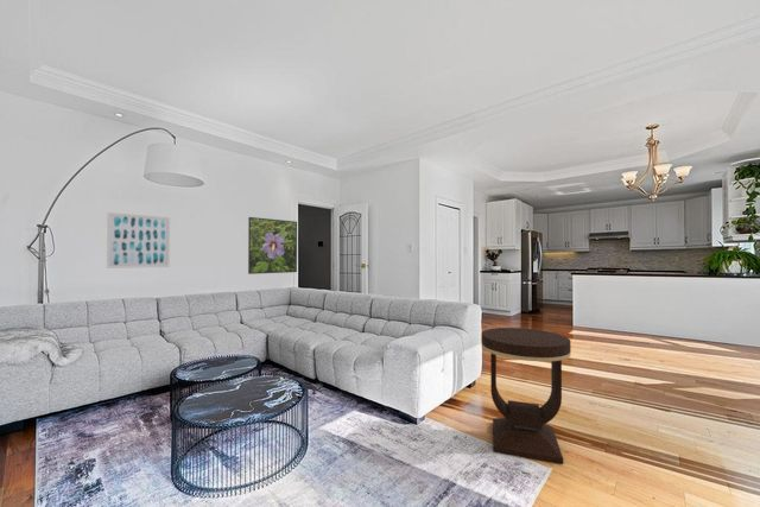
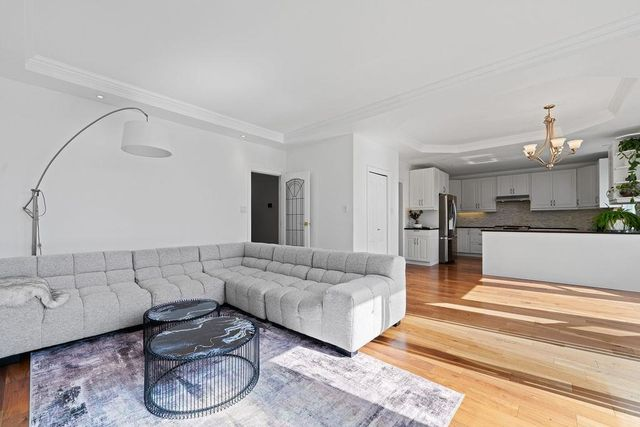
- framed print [247,216,298,275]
- side table [481,327,572,464]
- wall art [106,211,171,270]
